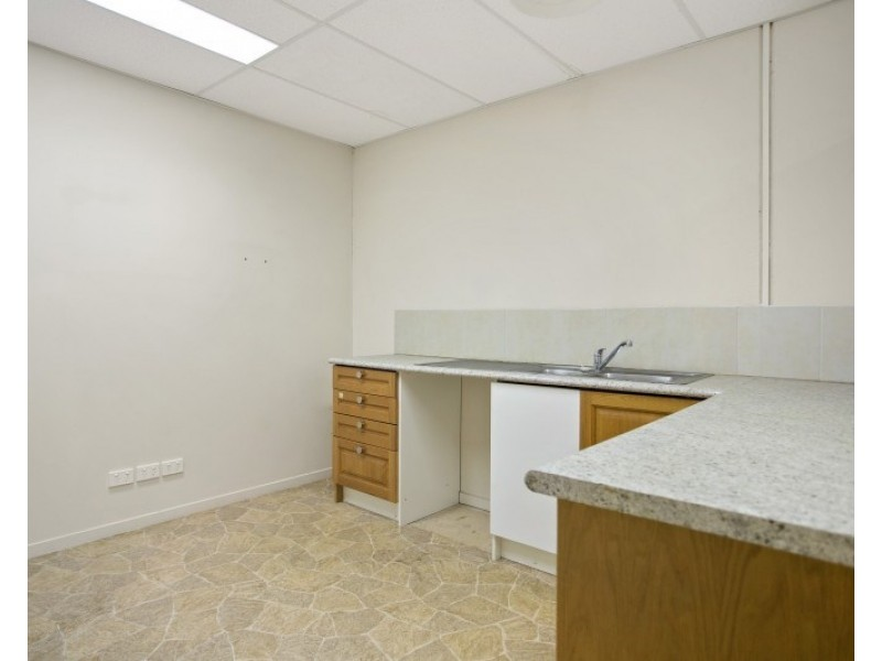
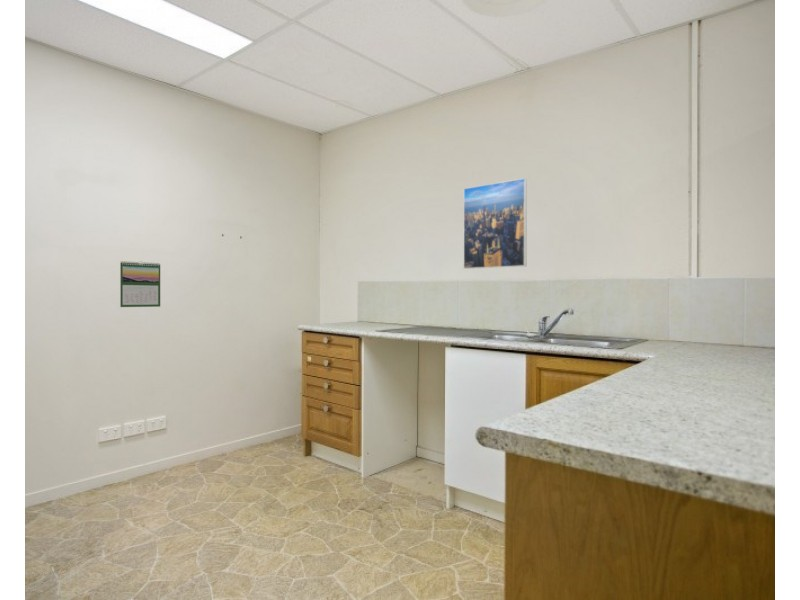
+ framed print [462,177,528,270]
+ calendar [119,260,161,308]
